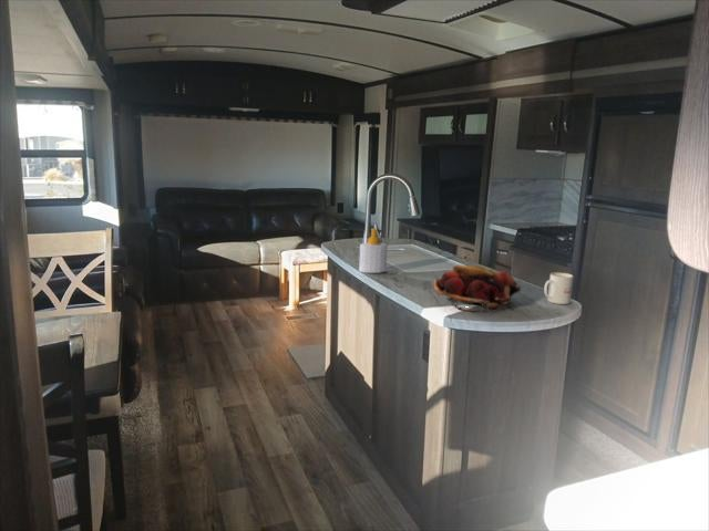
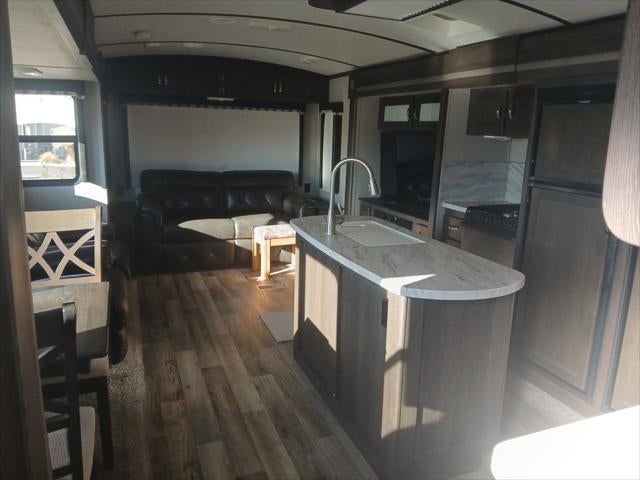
- mug [543,271,575,305]
- fruit basket [433,263,522,313]
- soap bottle [358,227,389,274]
